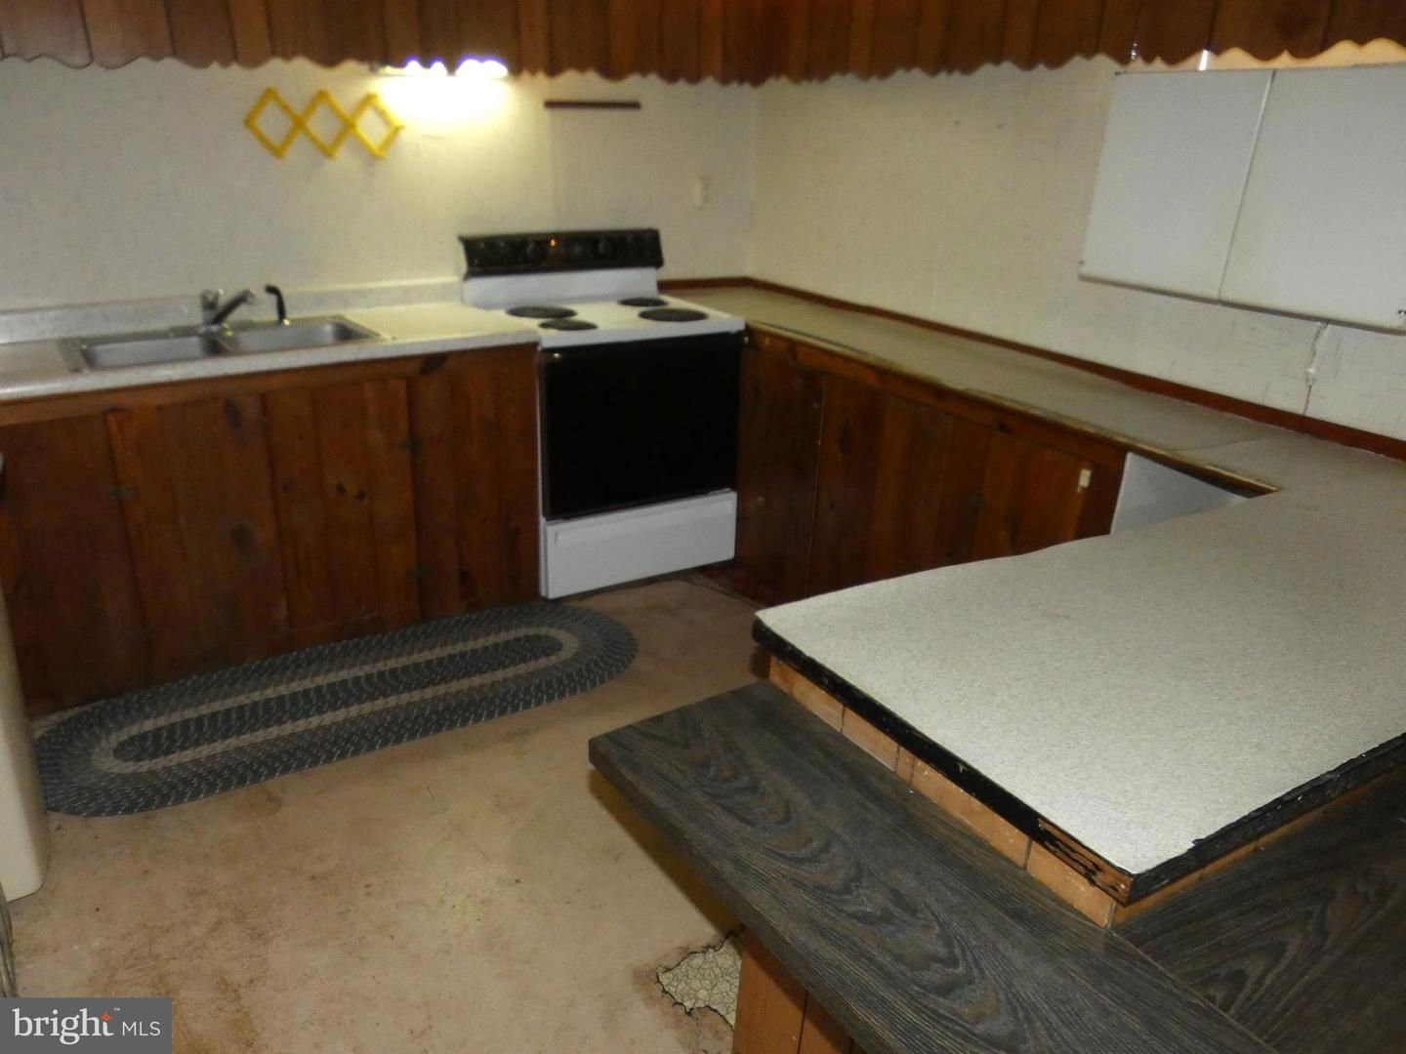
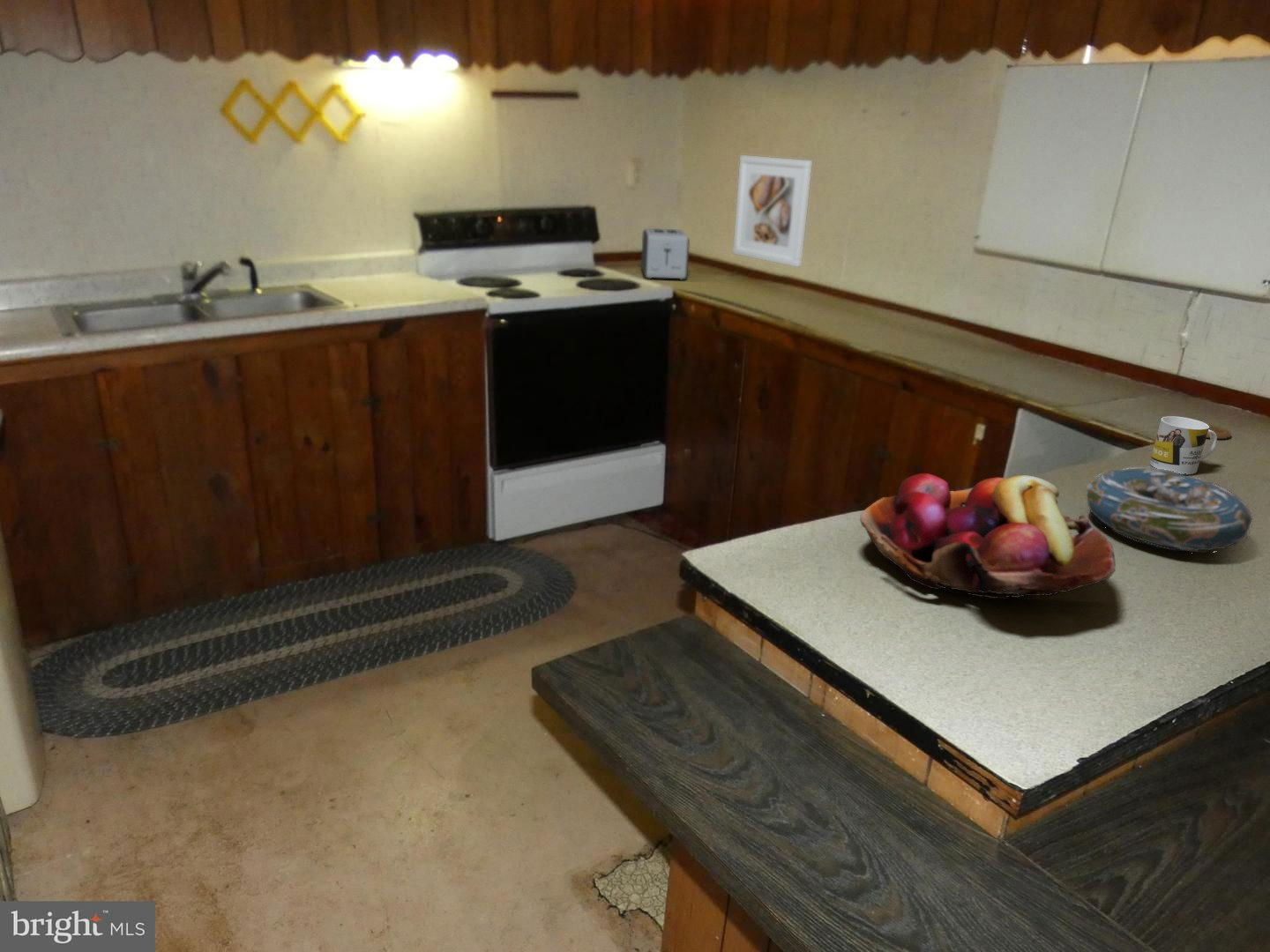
+ toaster [640,227,691,281]
+ coaster [1207,423,1232,440]
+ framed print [732,154,813,268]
+ decorative bowl [1085,466,1254,554]
+ mug [1149,415,1218,475]
+ fruit basket [859,472,1117,600]
